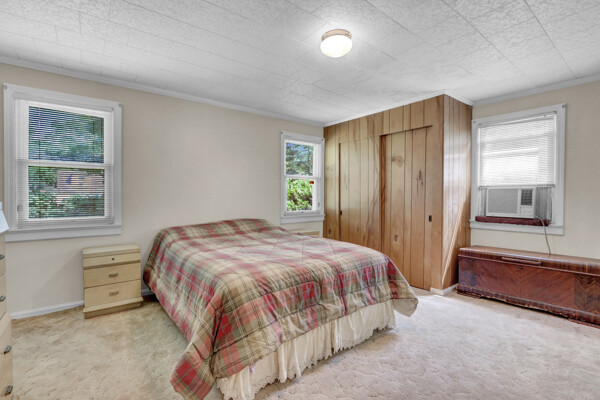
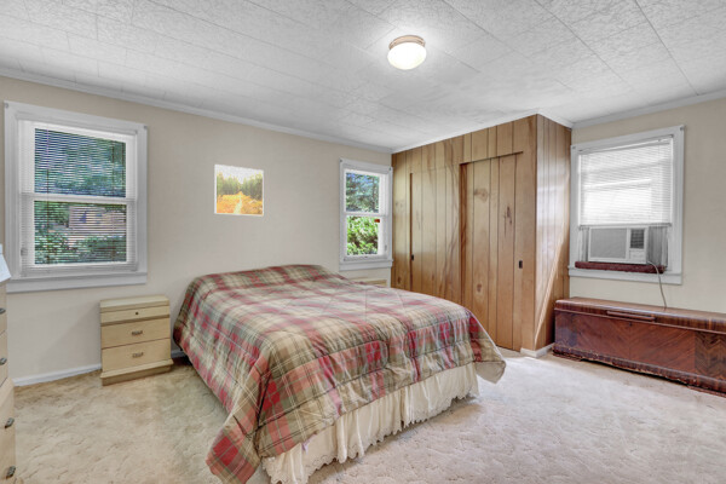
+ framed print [214,163,265,217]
